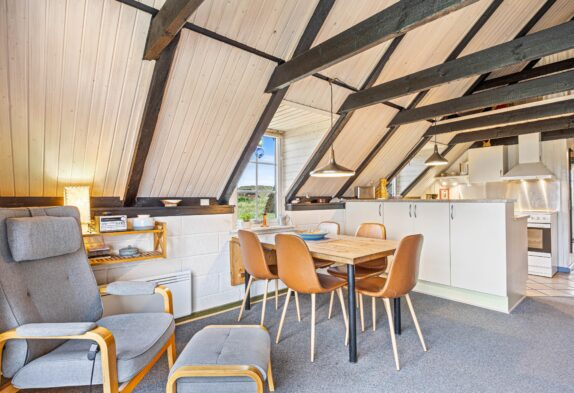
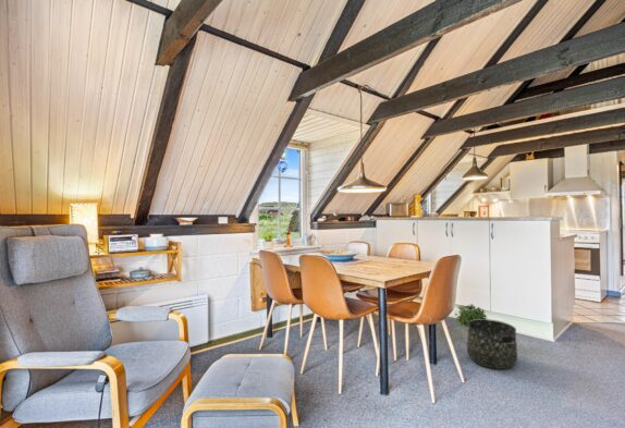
+ basket [466,318,518,370]
+ potted plant [454,303,488,344]
